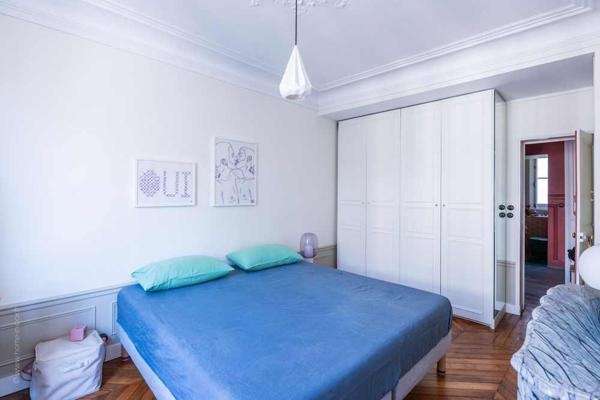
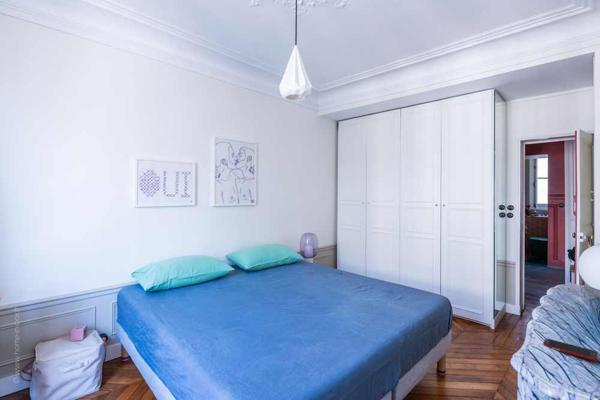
+ cell phone [542,338,599,362]
